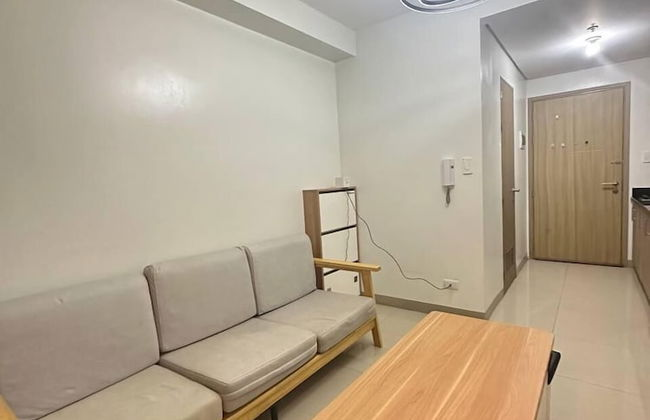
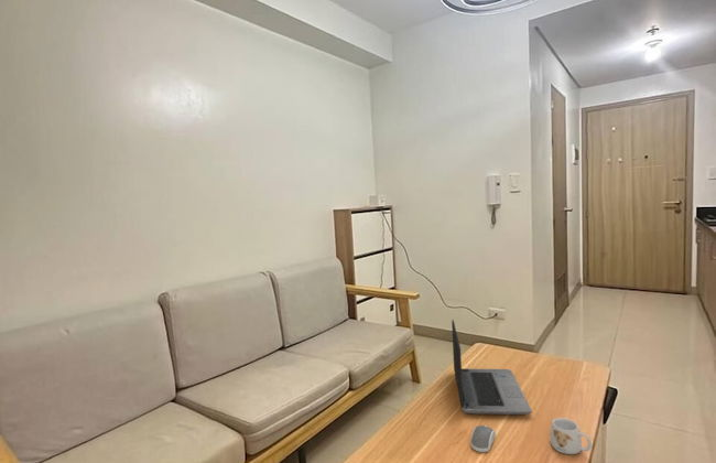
+ laptop computer [451,319,533,416]
+ mug [550,417,593,455]
+ computer mouse [469,424,497,453]
